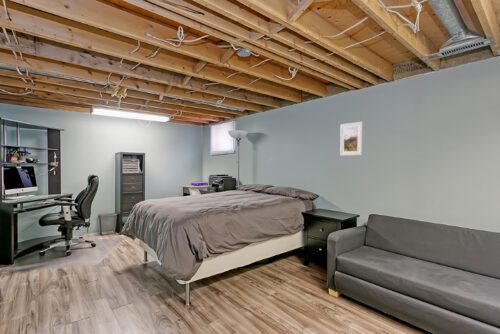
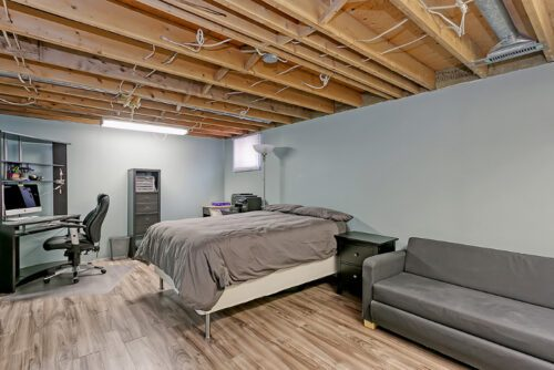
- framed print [339,121,363,157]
